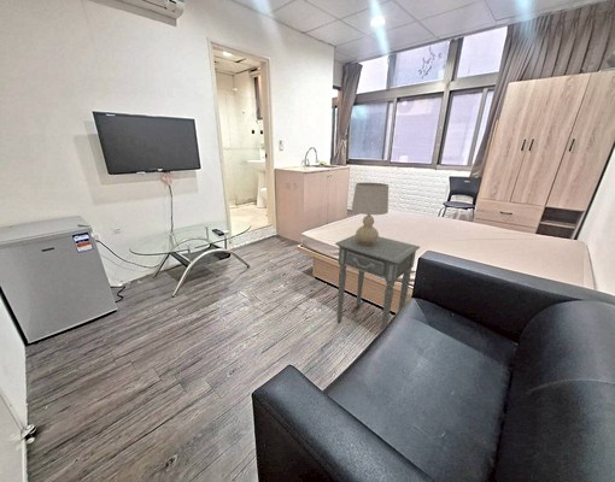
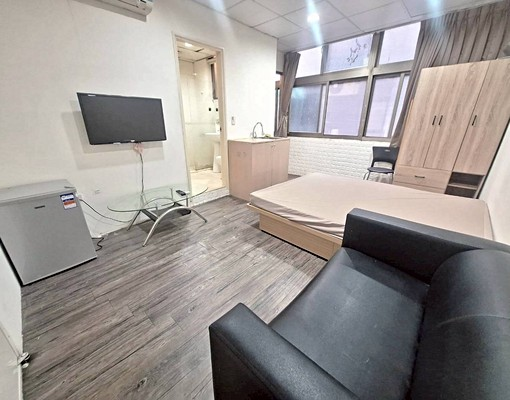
- table lamp [351,181,390,245]
- side table [334,234,421,331]
